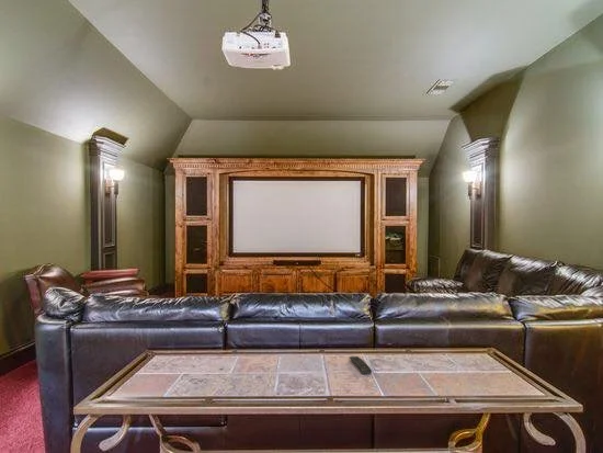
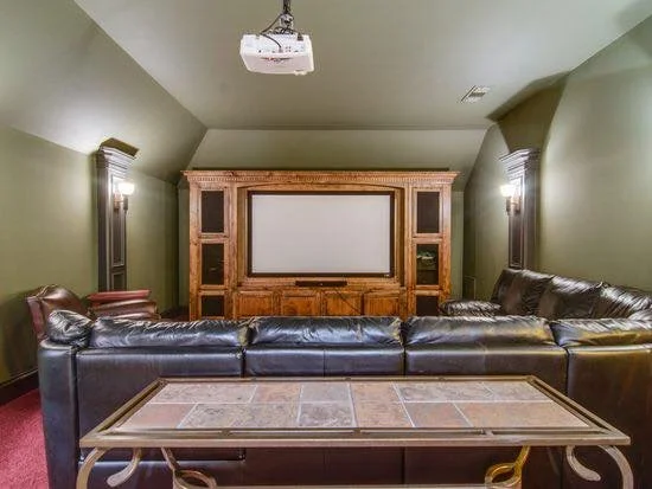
- remote control [349,355,373,375]
